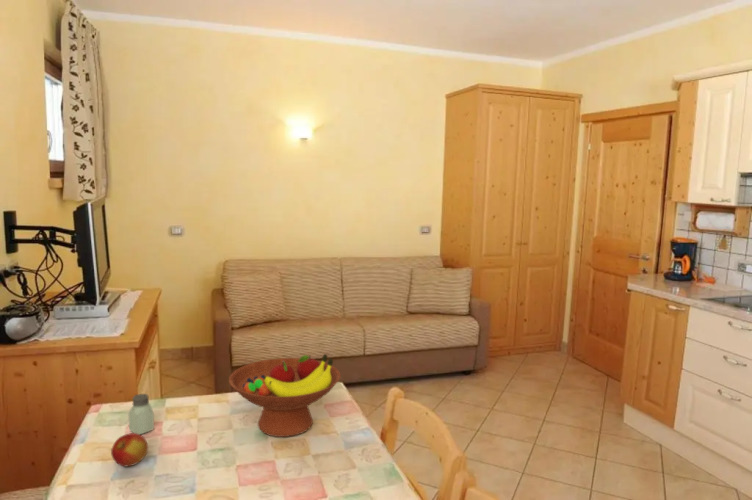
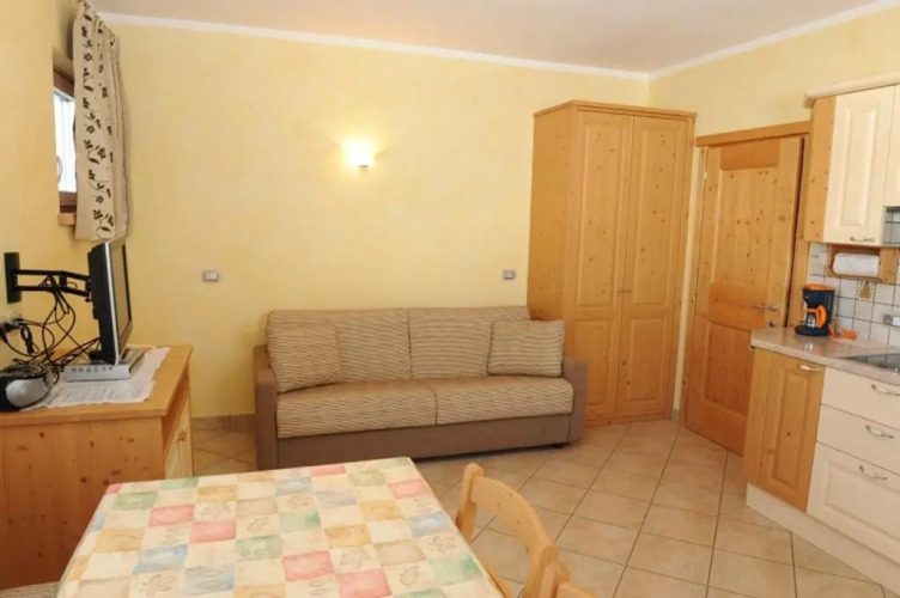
- fruit bowl [228,353,341,438]
- apple [110,432,149,467]
- saltshaker [128,393,155,435]
